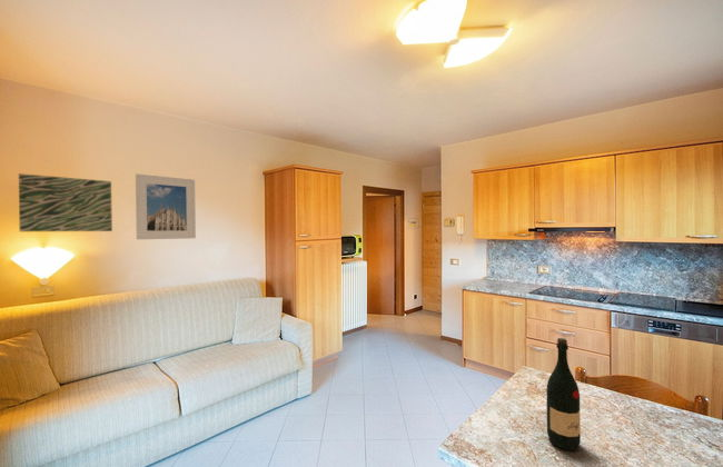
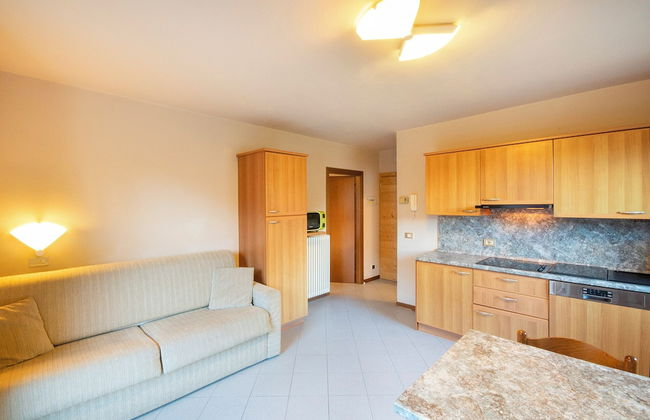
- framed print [135,172,197,240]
- wine bottle [545,337,582,451]
- wall art [18,172,113,232]
